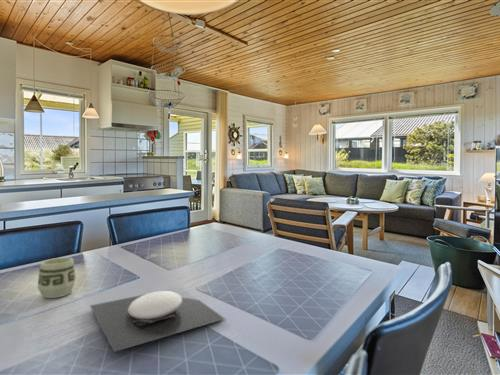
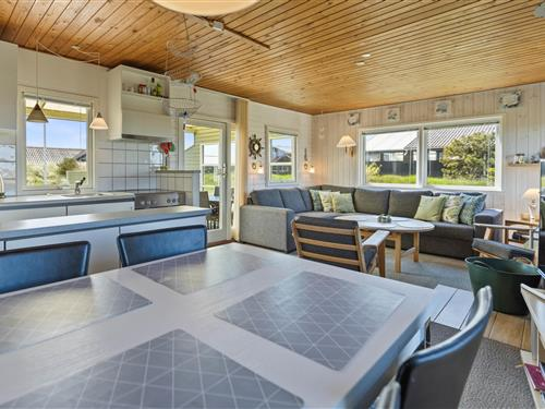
- cup [36,257,77,299]
- plate [89,290,226,353]
